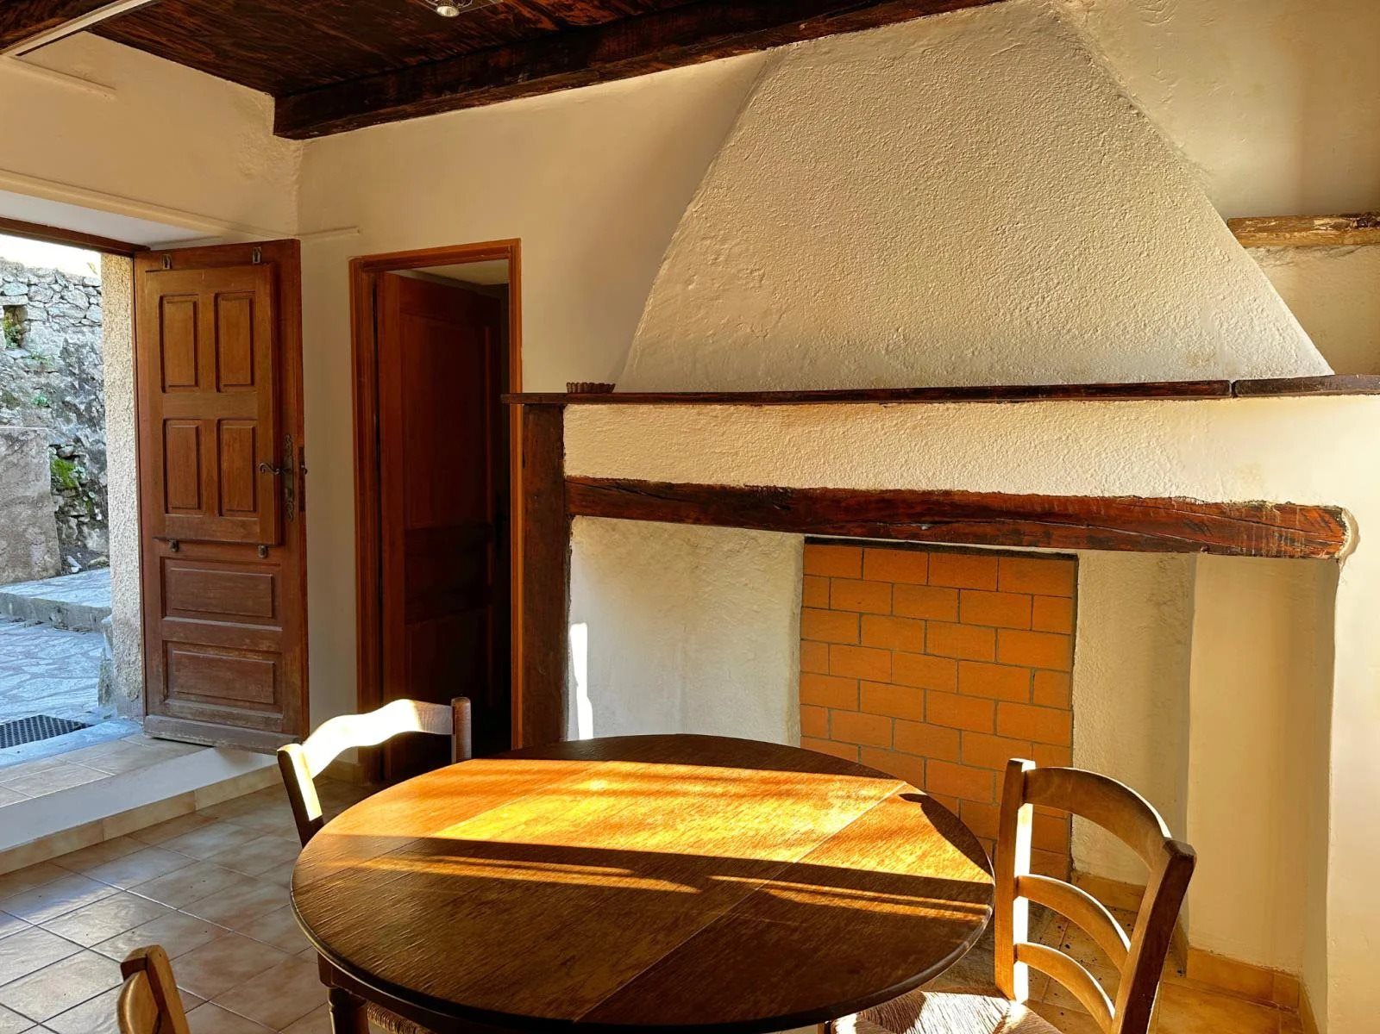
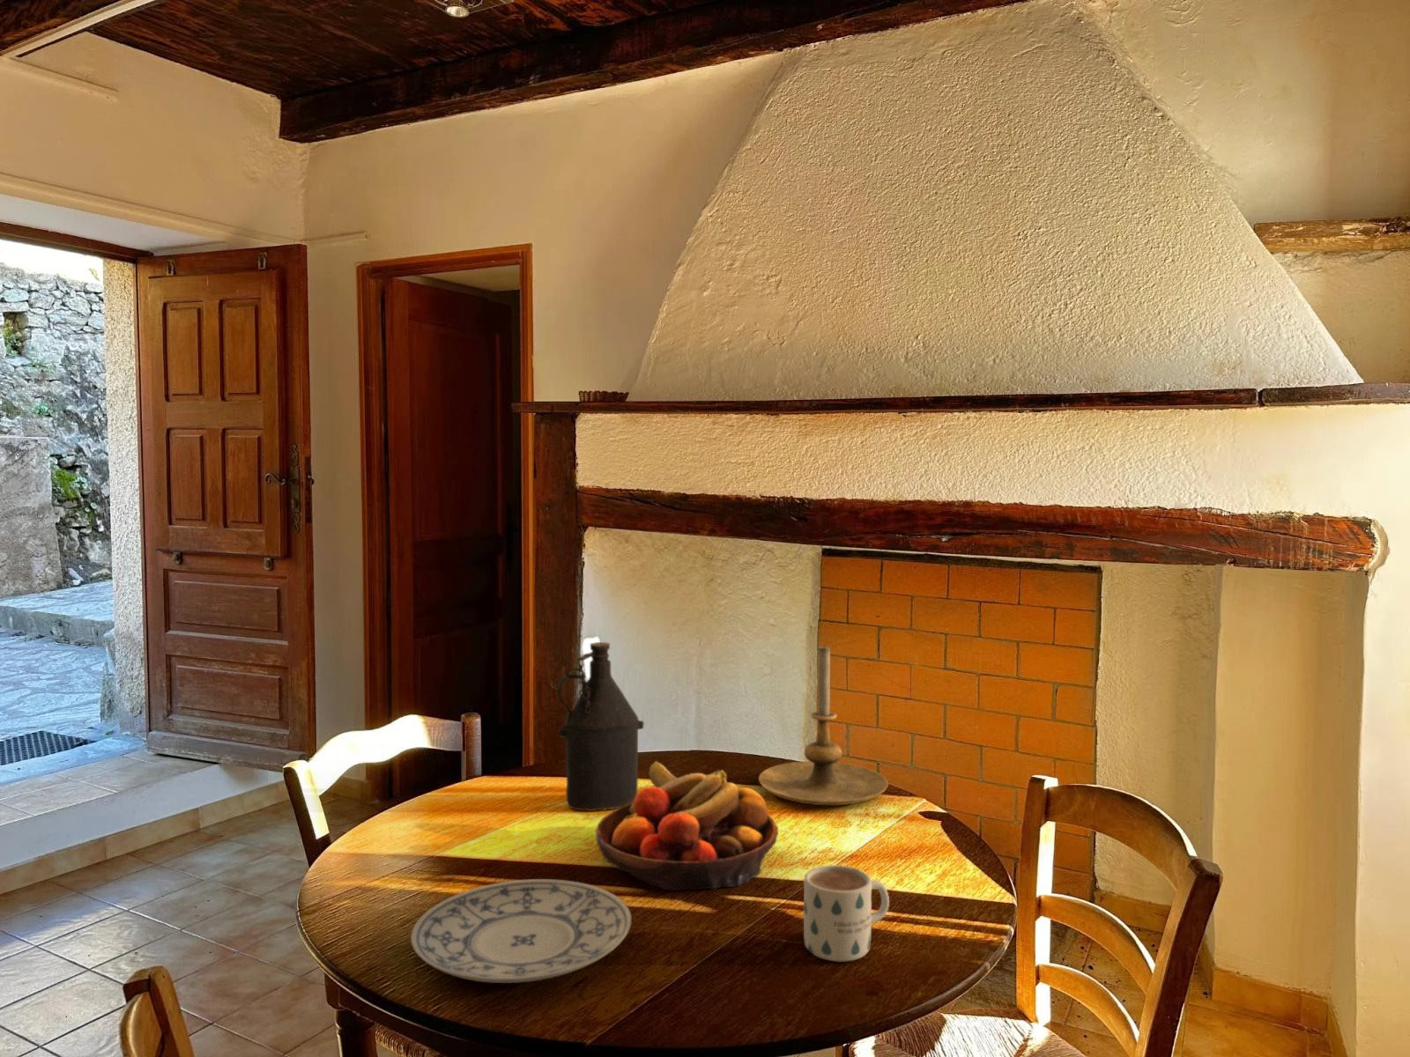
+ candle holder [758,645,888,806]
+ mug [803,864,890,963]
+ fruit bowl [595,761,779,892]
+ plate [410,878,633,984]
+ bottle [556,642,645,812]
